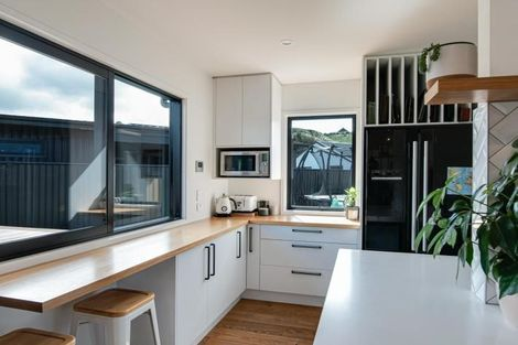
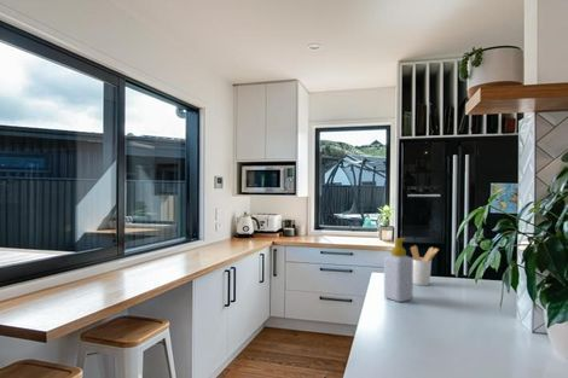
+ utensil holder [410,244,440,286]
+ soap bottle [383,237,415,303]
